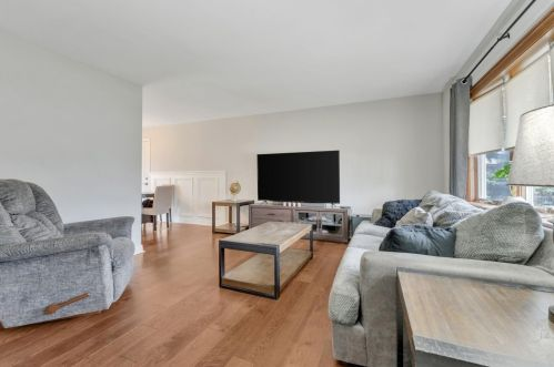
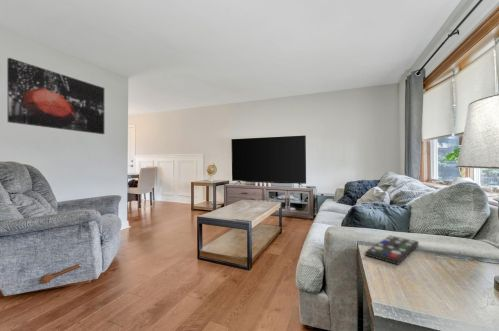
+ wall art [6,57,105,135]
+ remote control [364,235,420,266]
